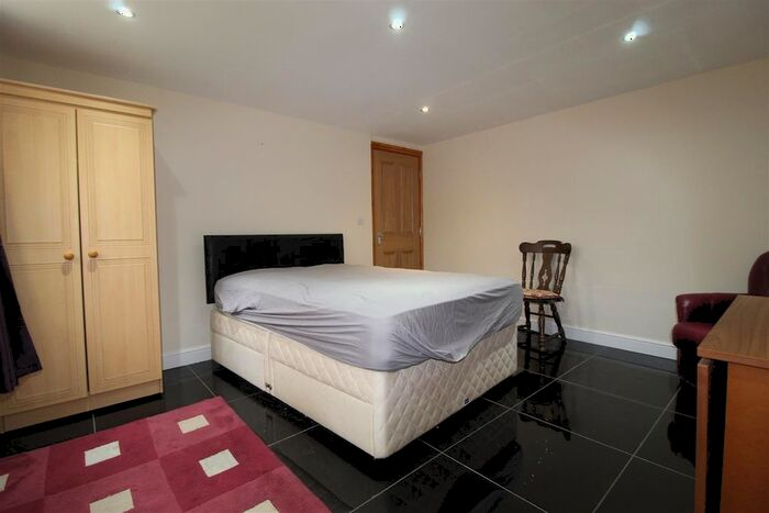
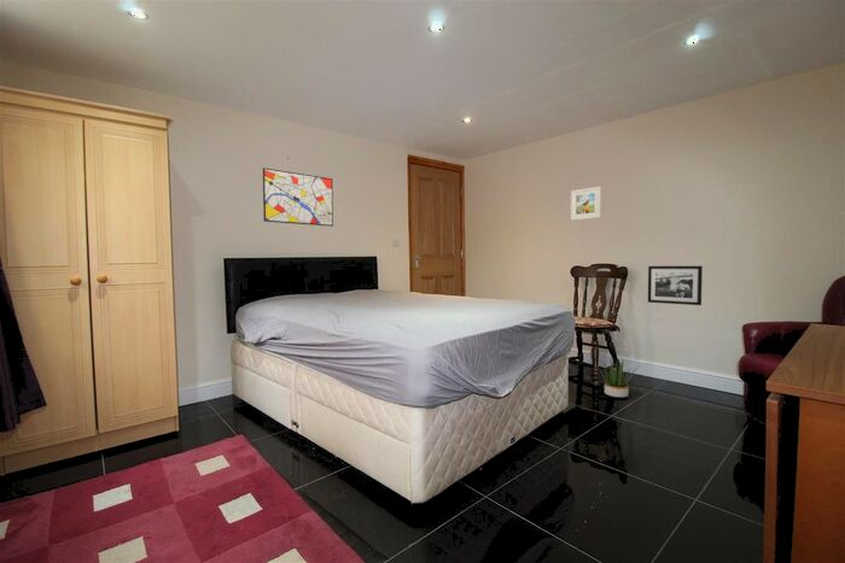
+ potted plant [594,357,639,399]
+ wall art [262,166,334,228]
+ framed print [570,186,602,222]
+ picture frame [647,265,704,306]
